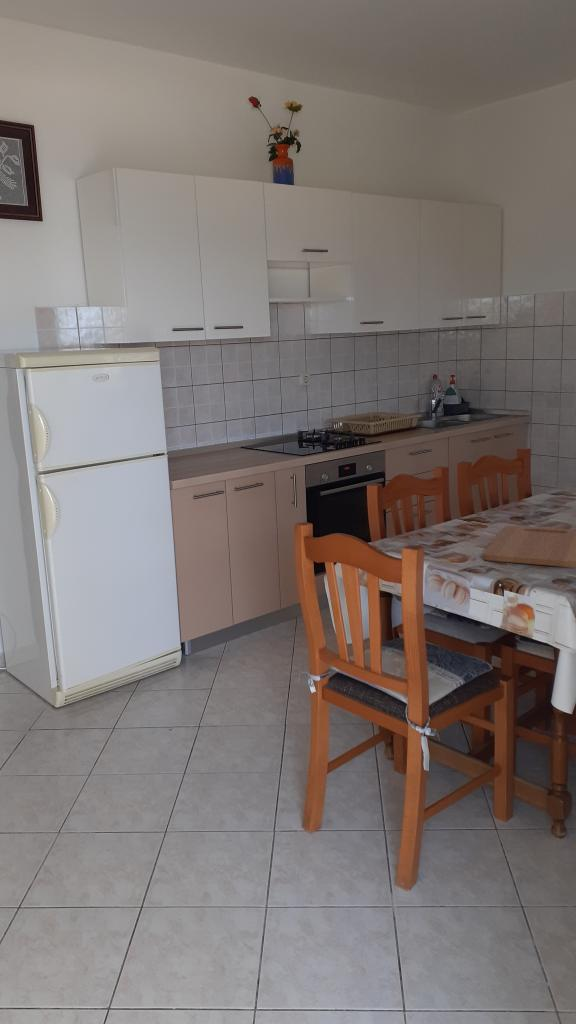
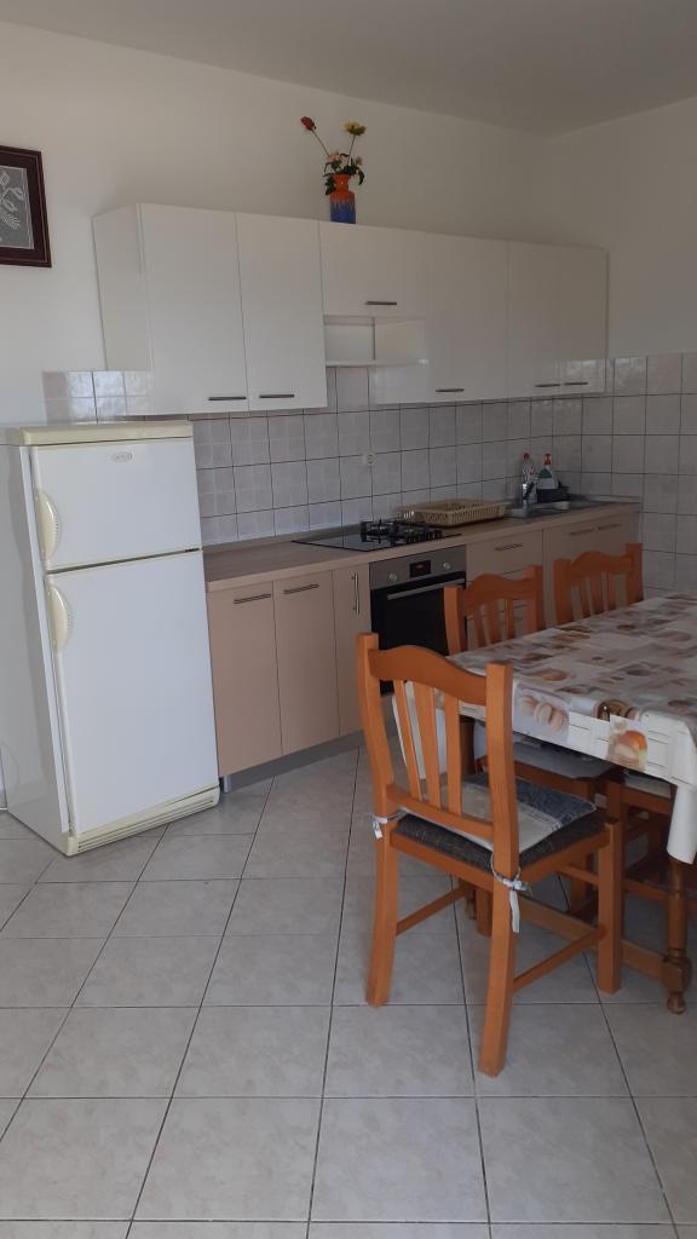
- cutting board [482,524,576,568]
